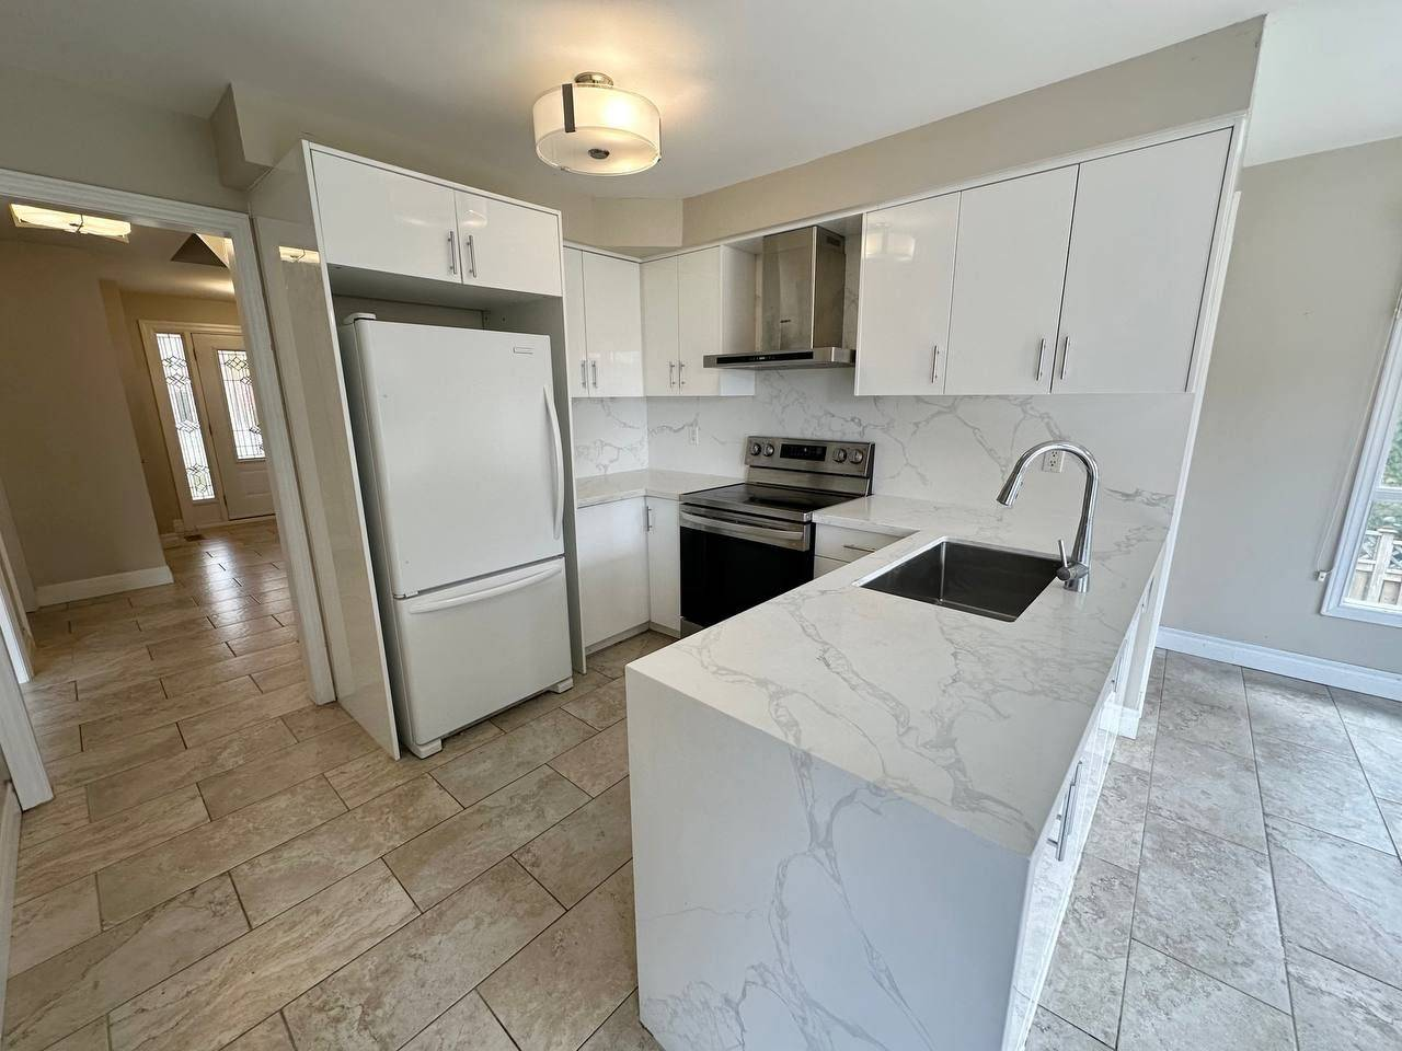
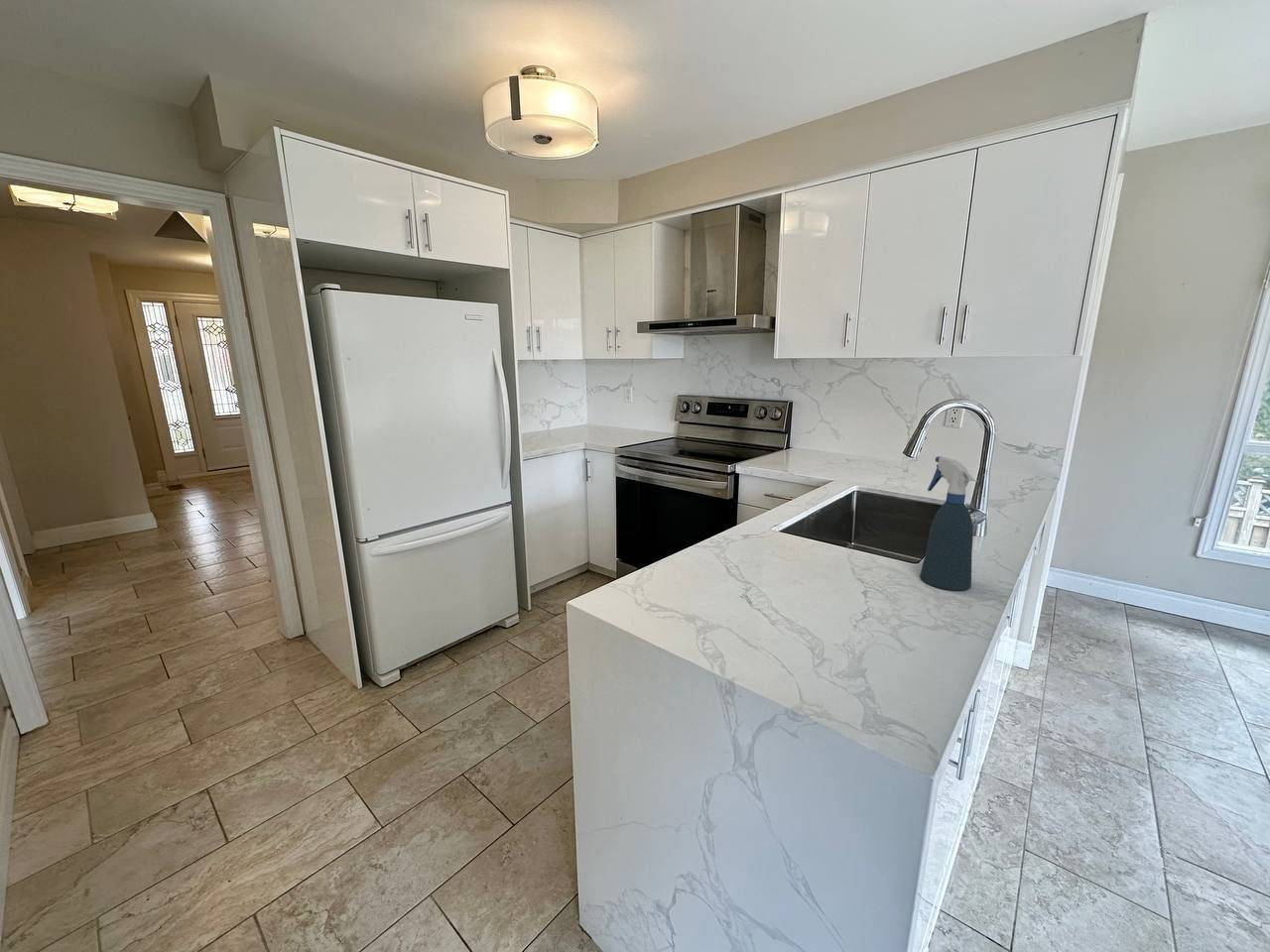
+ spray bottle [919,455,978,591]
